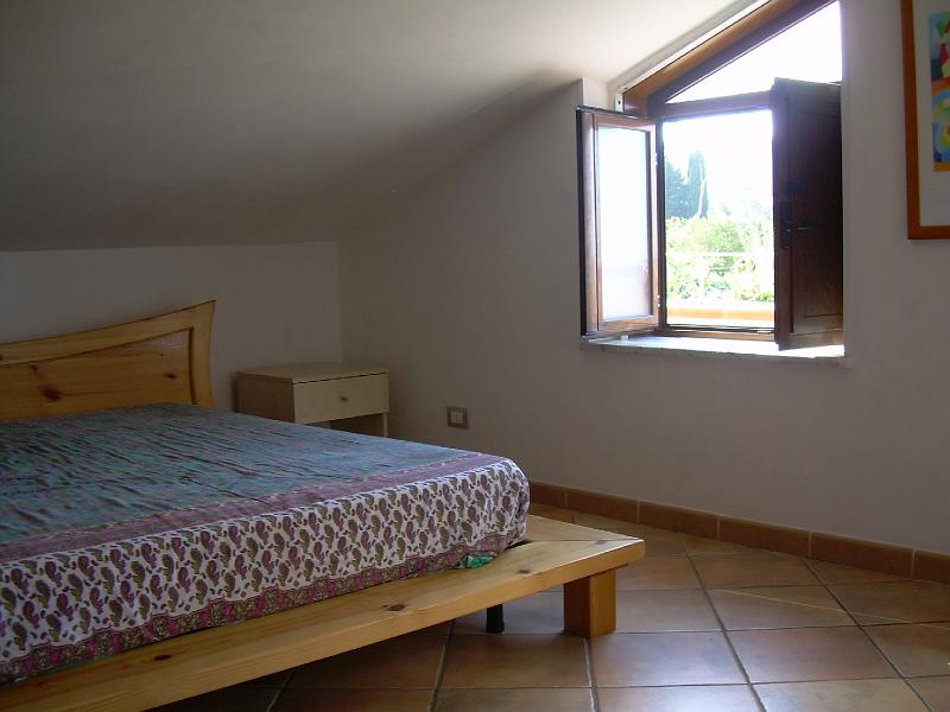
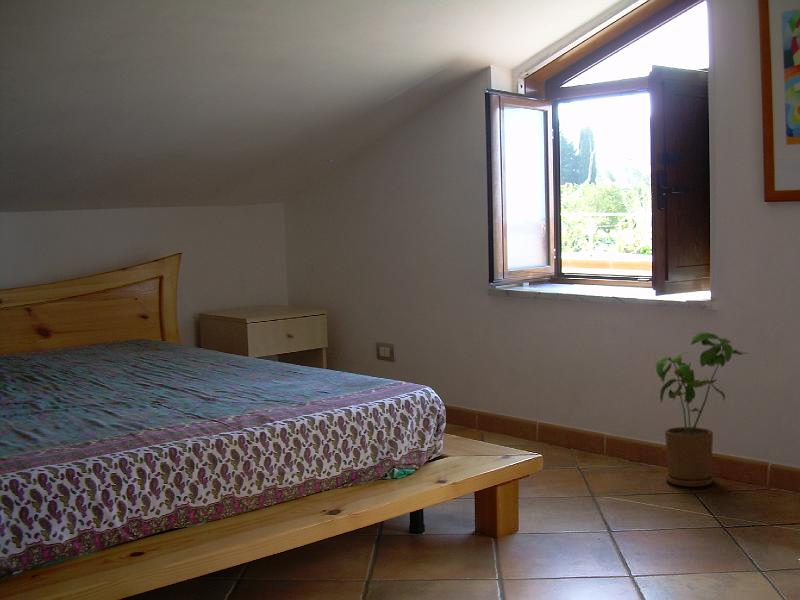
+ house plant [655,331,749,488]
